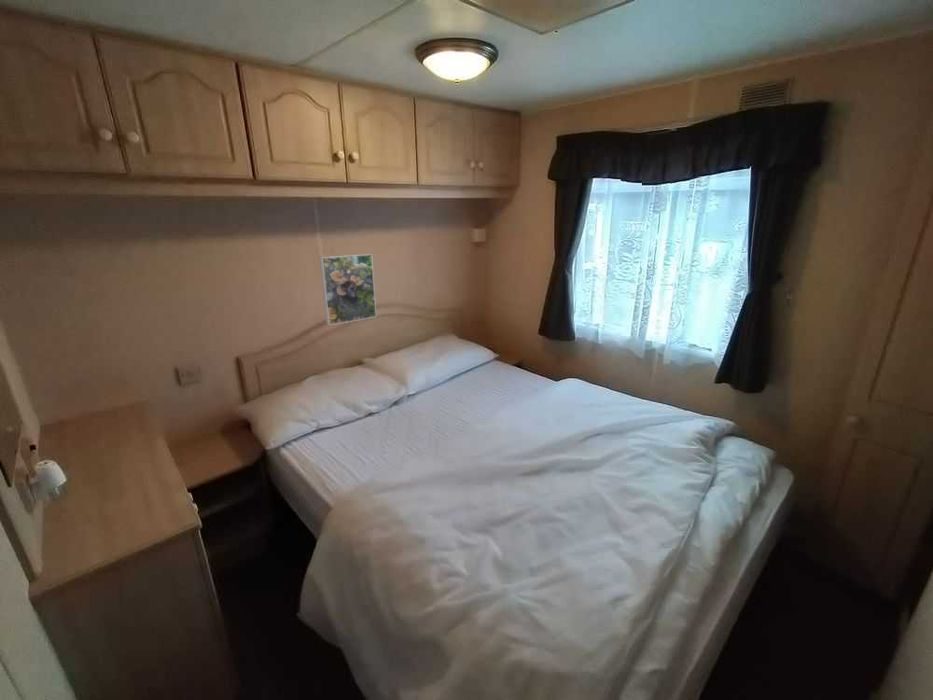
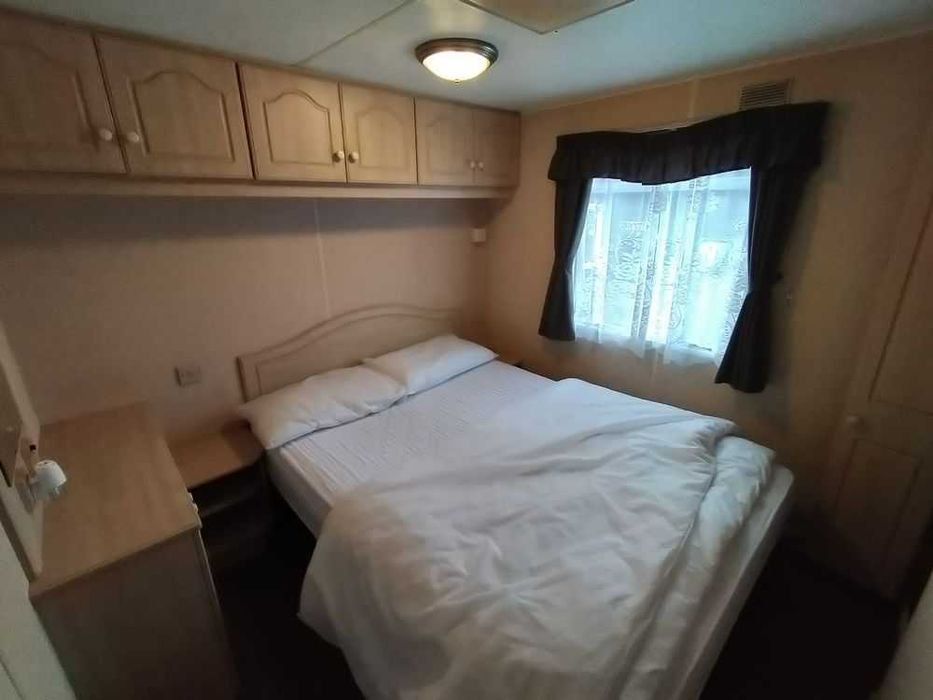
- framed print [319,253,377,326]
